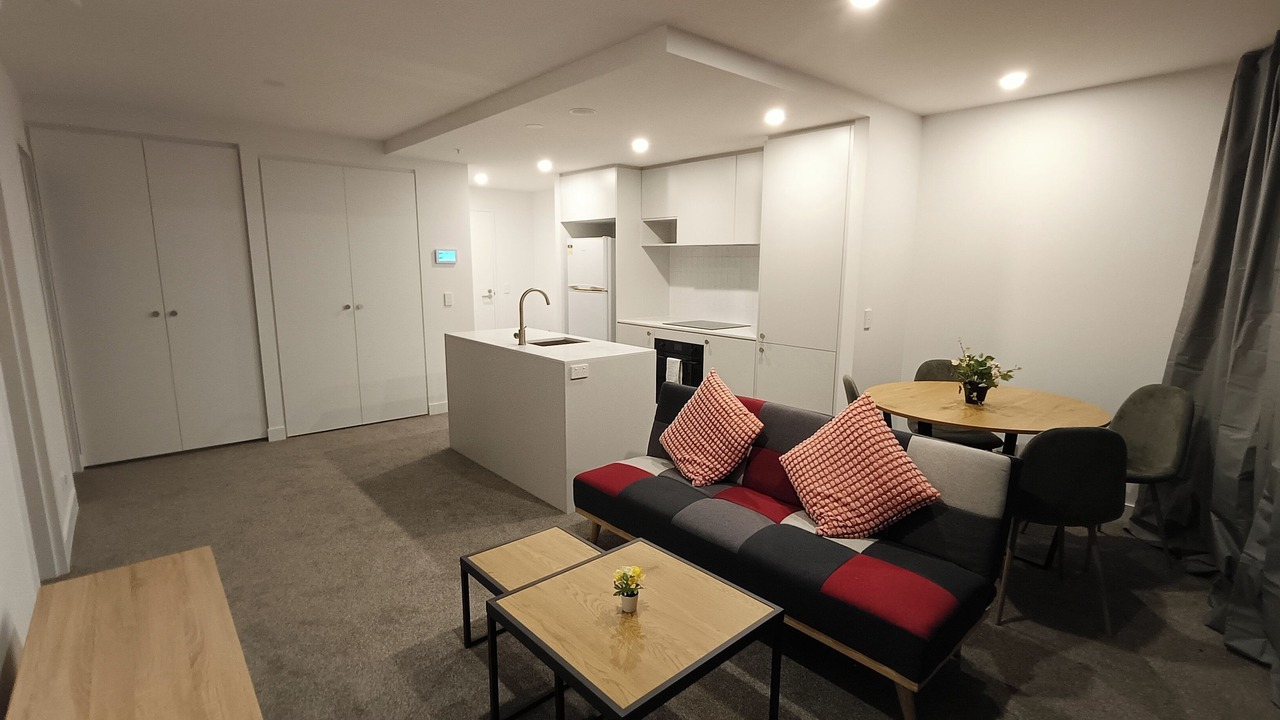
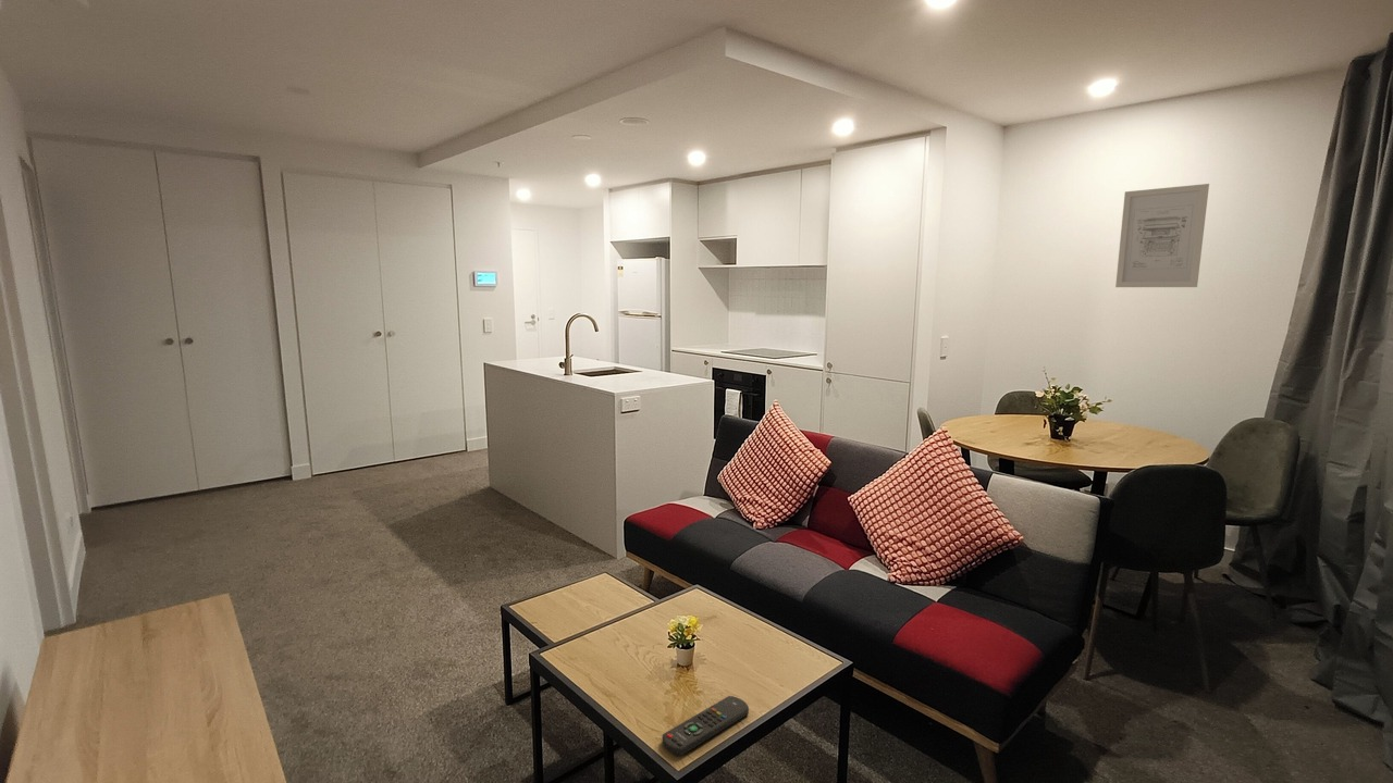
+ remote control [662,695,750,757]
+ wall art [1114,183,1210,288]
